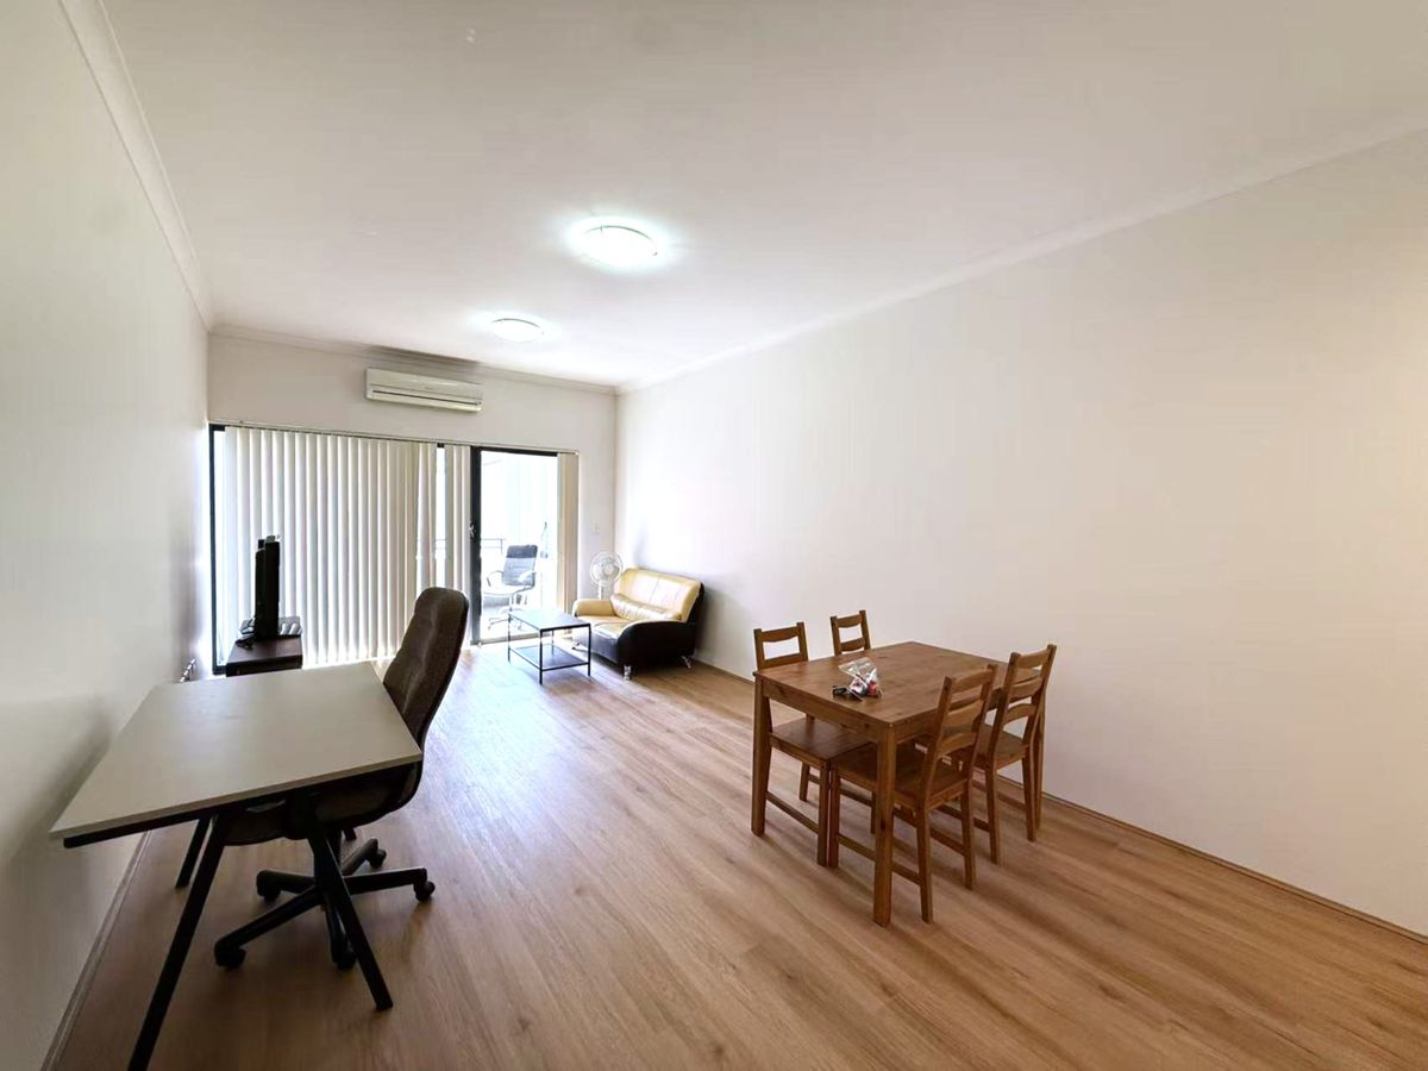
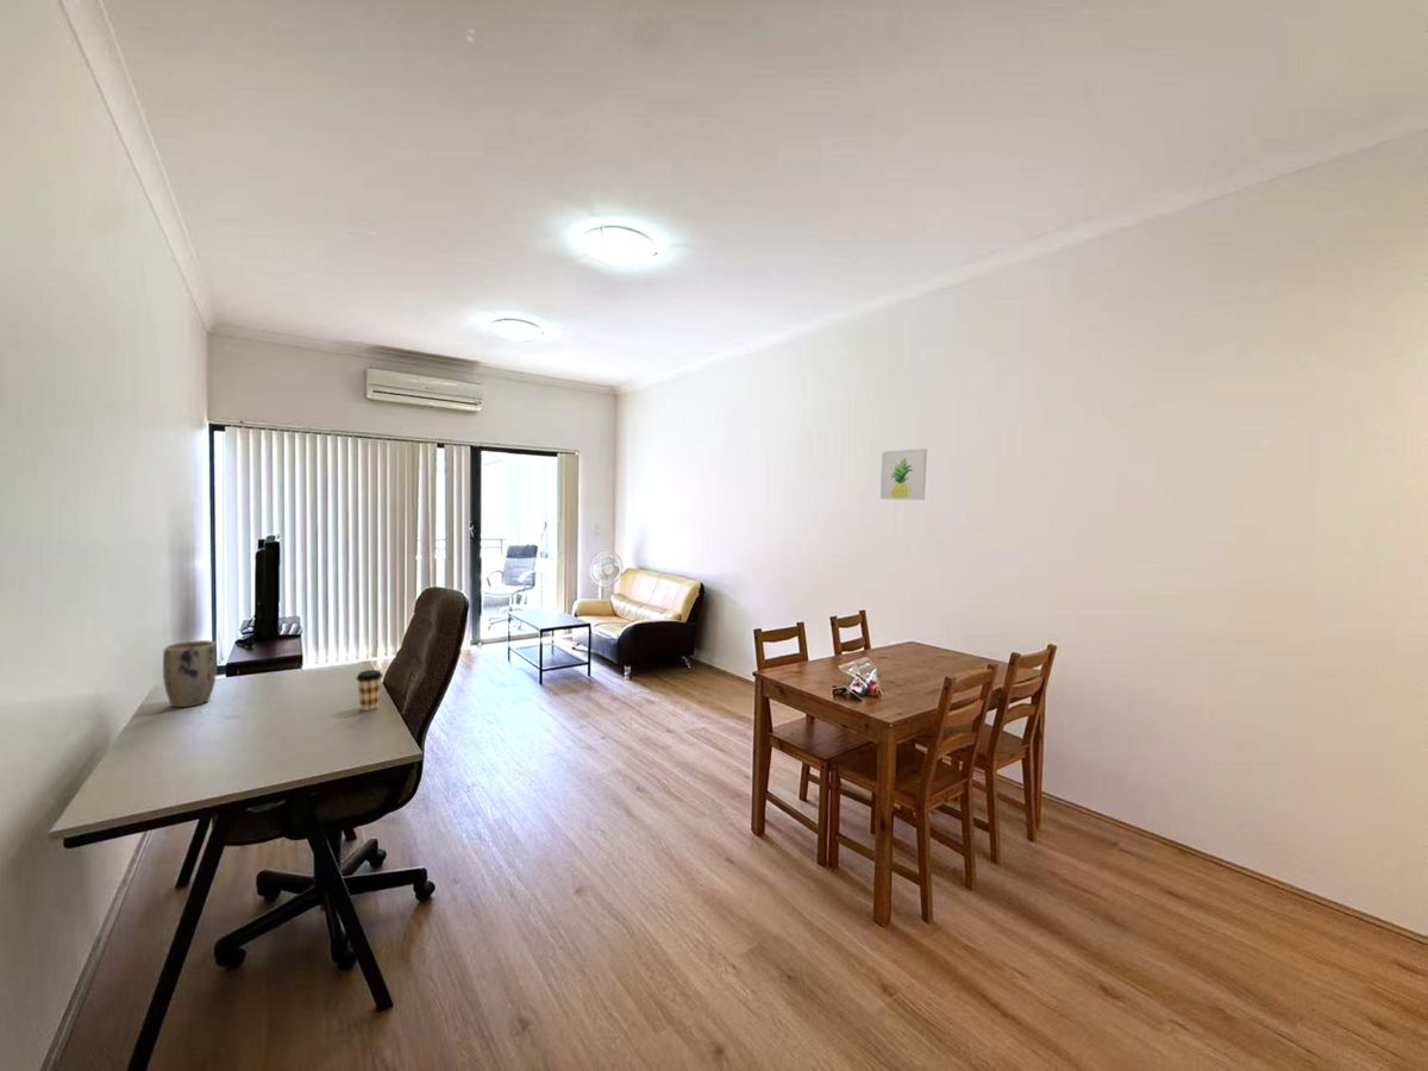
+ plant pot [162,639,218,708]
+ coffee cup [355,669,384,712]
+ wall art [878,447,928,501]
